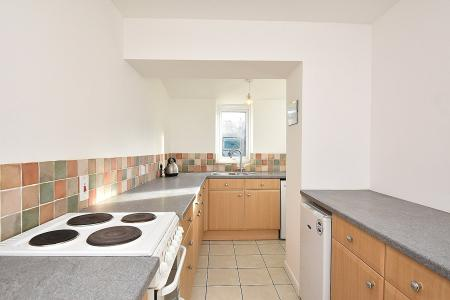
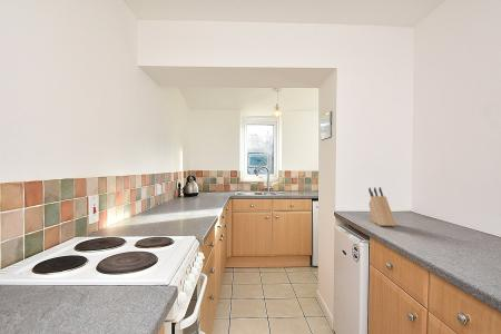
+ knife block [367,186,396,227]
